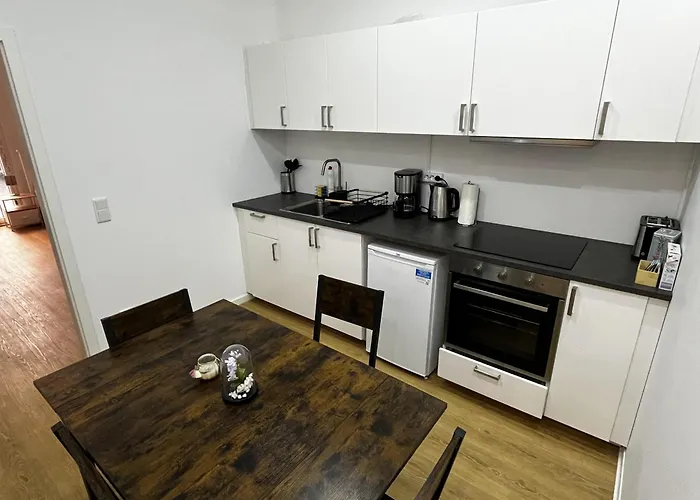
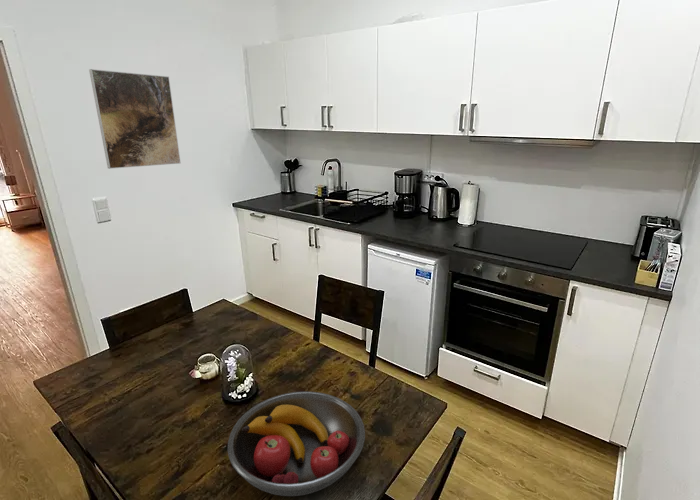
+ fruit bowl [227,391,366,497]
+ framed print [88,68,182,170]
